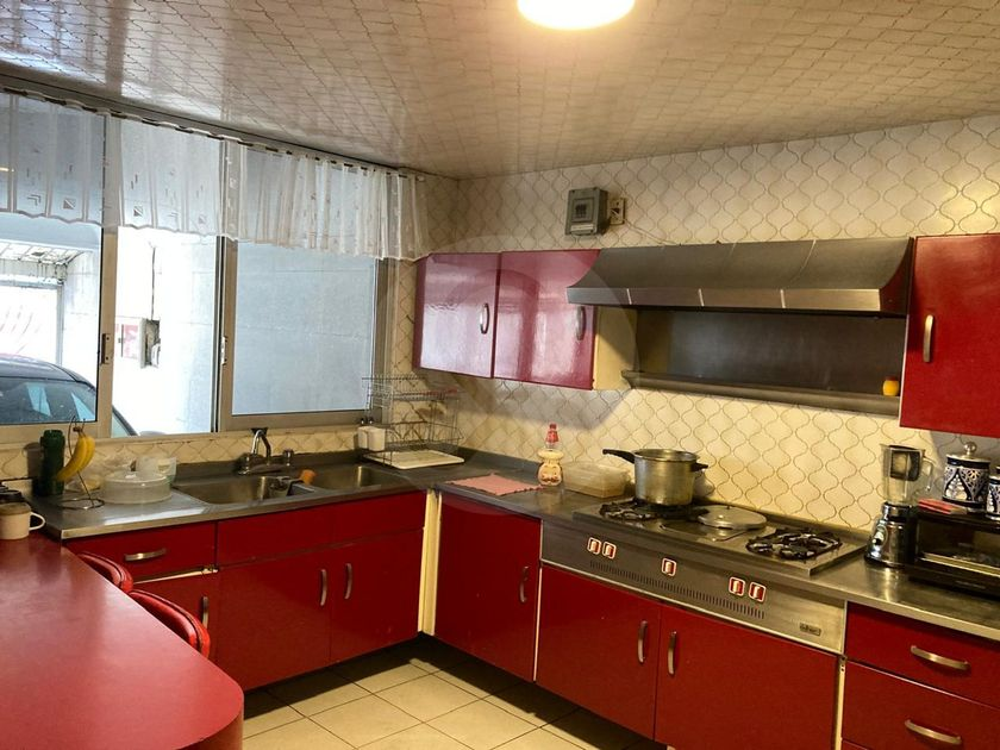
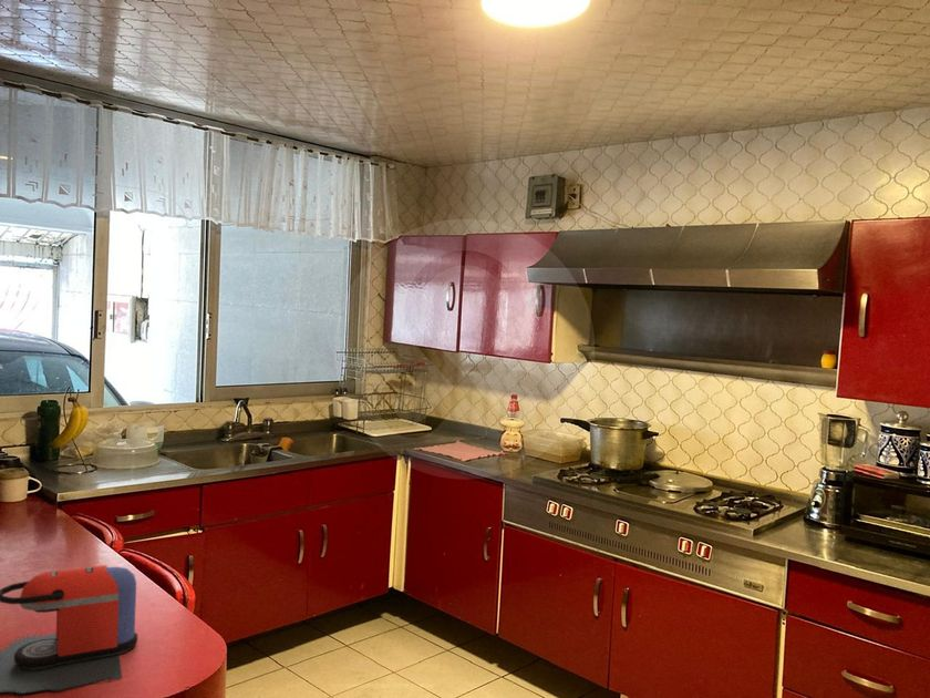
+ coffee maker [0,564,138,696]
